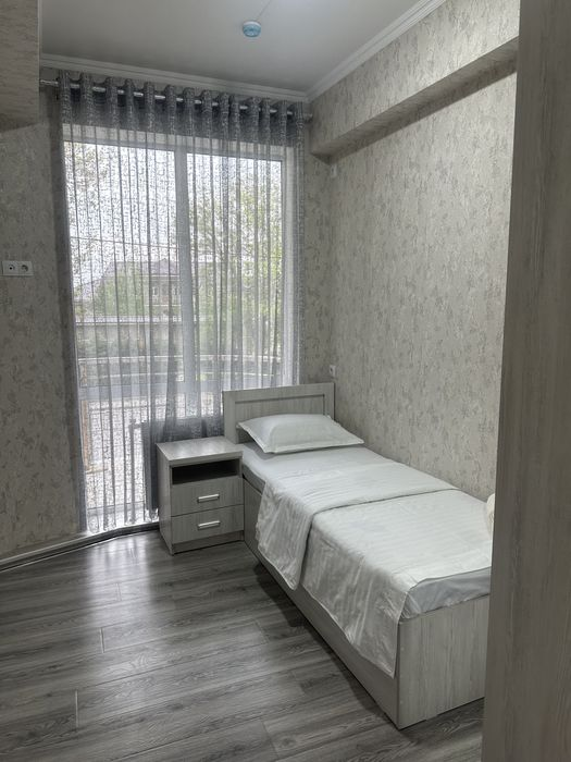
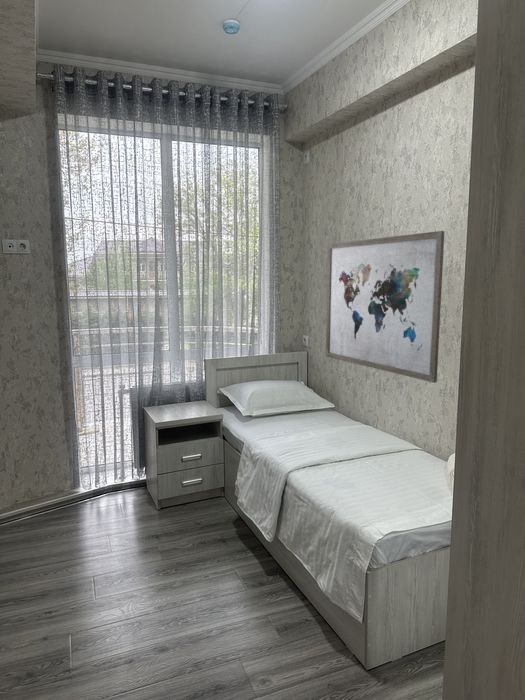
+ wall art [325,230,445,384]
